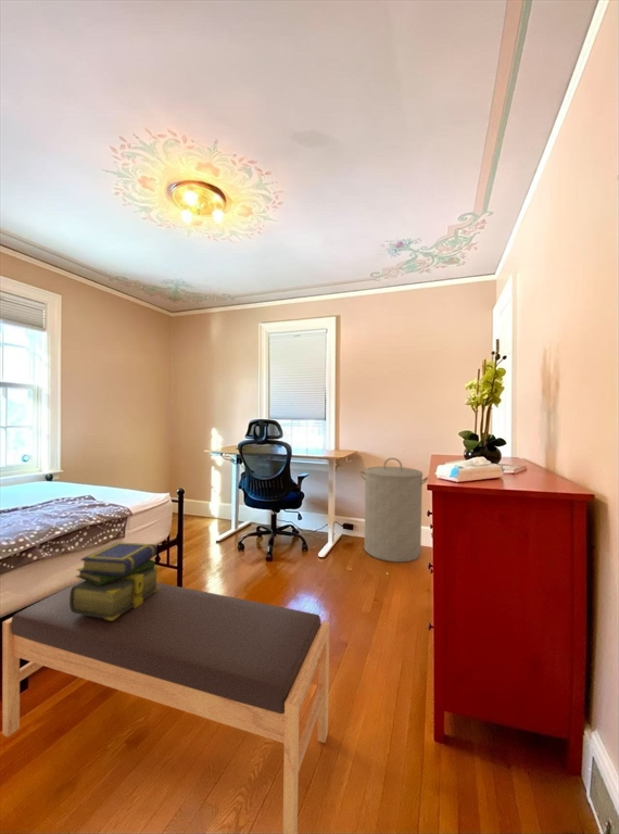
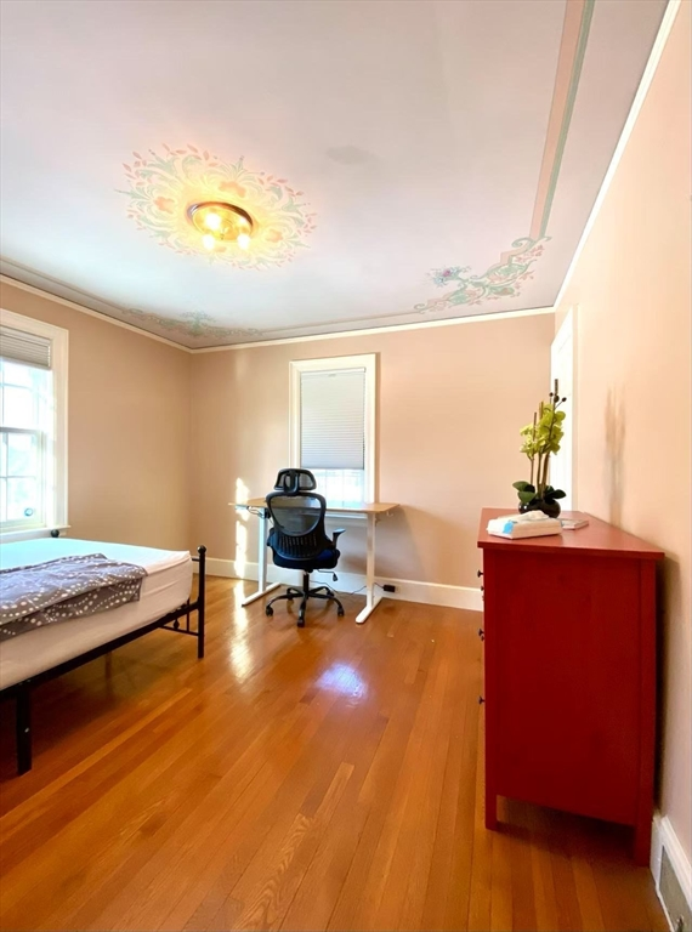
- stack of books [70,541,161,620]
- bench [1,580,330,834]
- laundry hamper [358,457,429,564]
